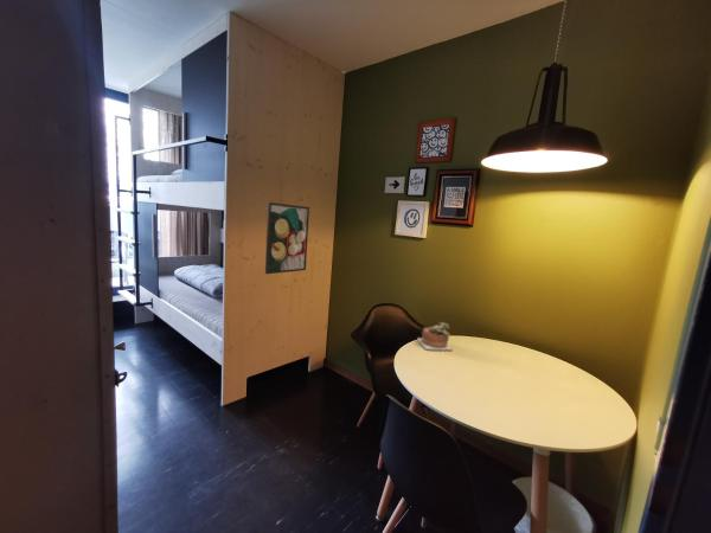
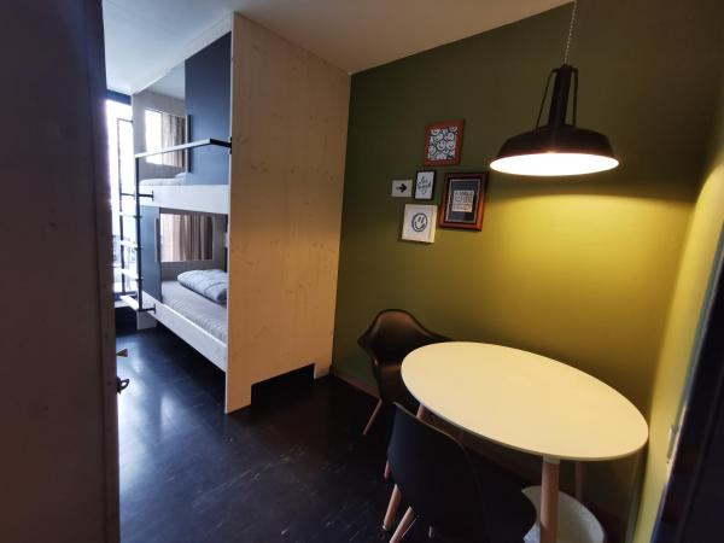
- succulent plant [417,321,454,352]
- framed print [264,201,310,275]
